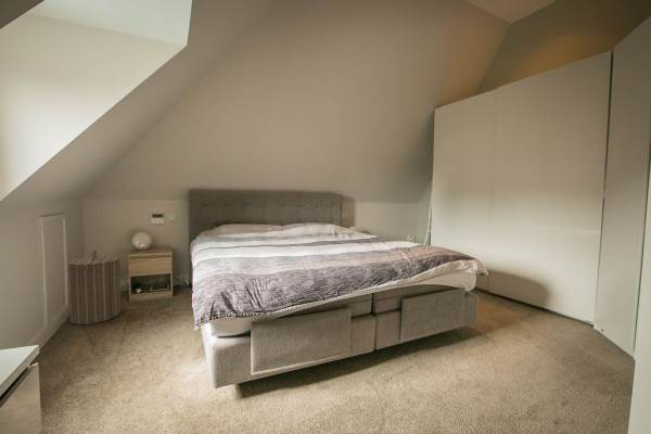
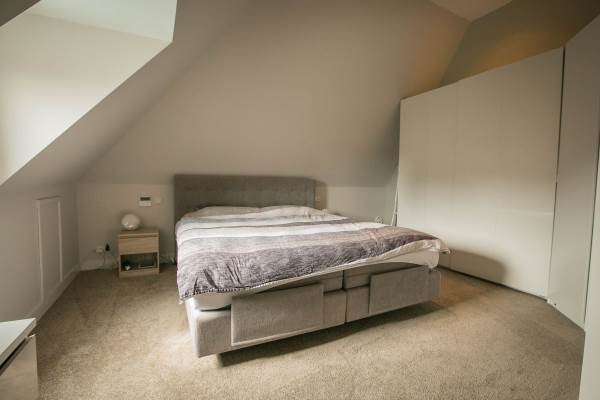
- laundry hamper [67,250,122,326]
